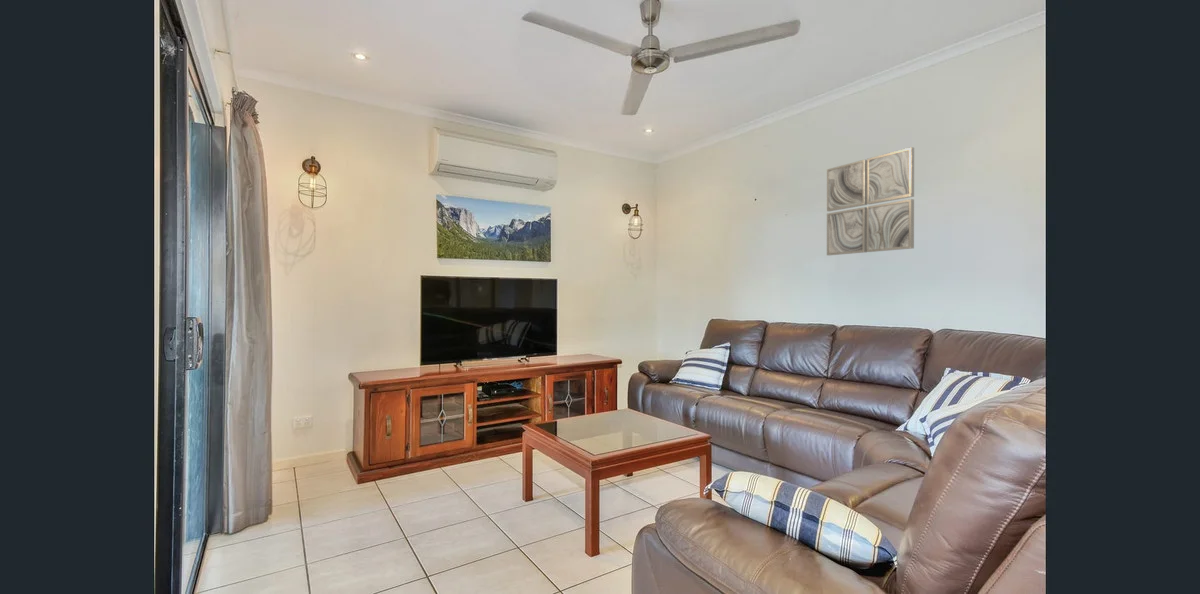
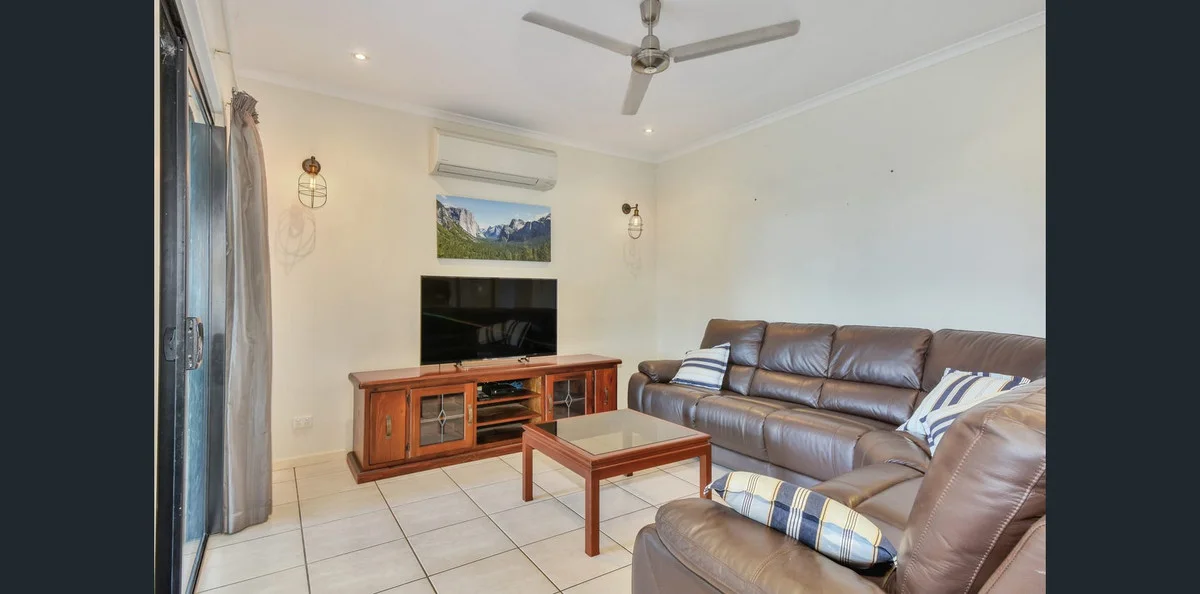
- wall art [826,146,915,256]
